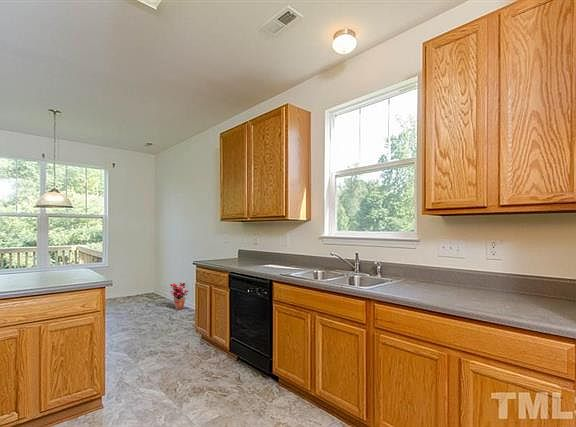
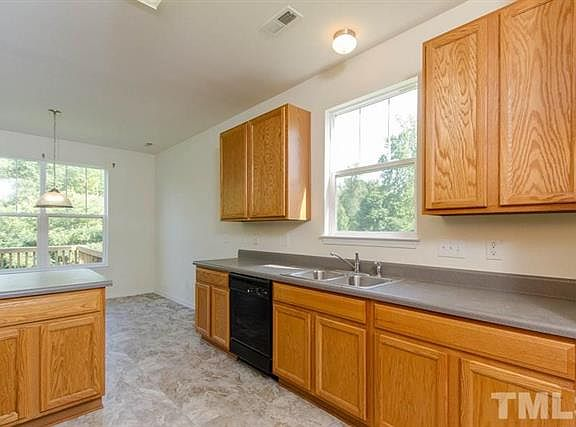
- potted plant [168,281,190,310]
